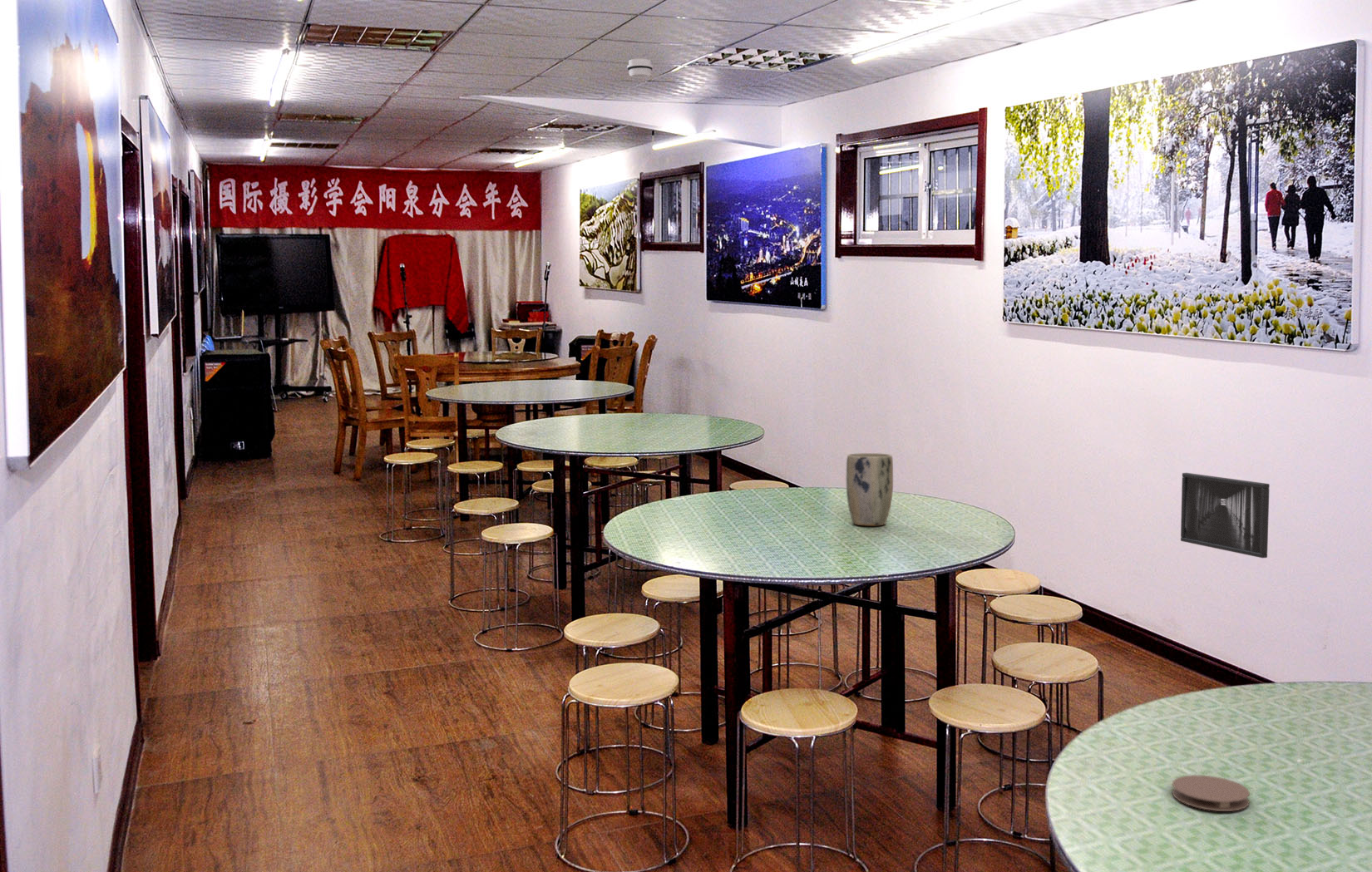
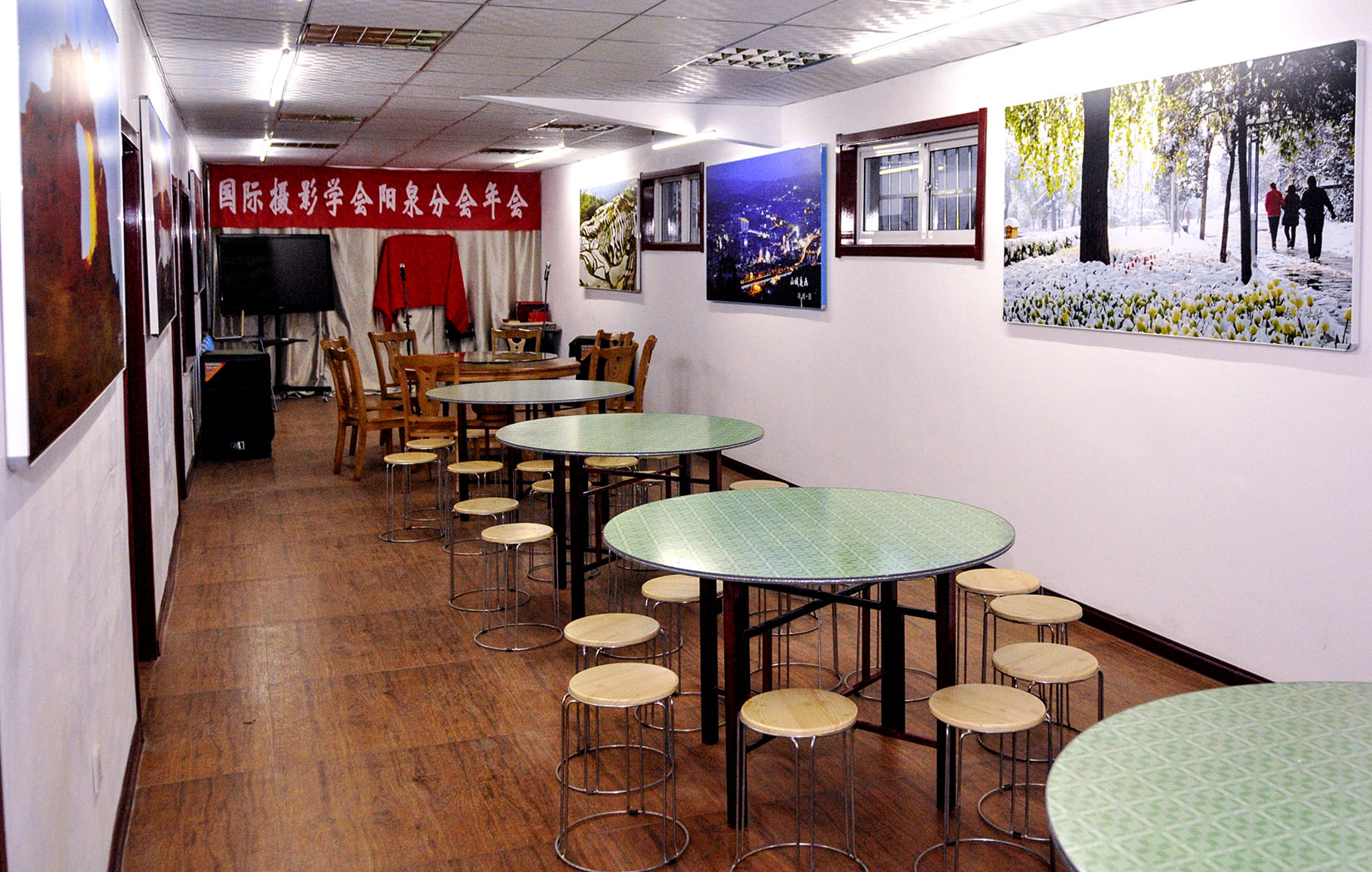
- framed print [1180,472,1271,559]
- smoke detector [626,57,654,79]
- plant pot [846,452,894,526]
- coaster [1171,774,1251,812]
